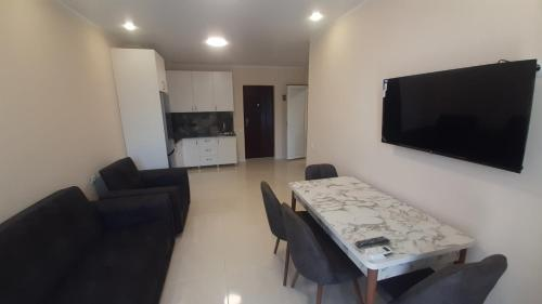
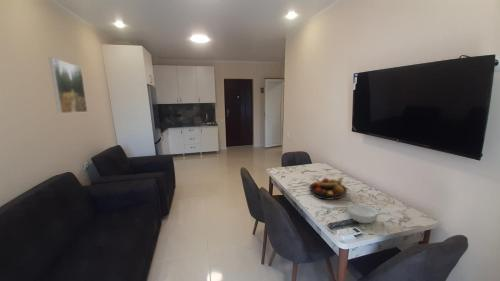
+ fruit bowl [308,176,348,201]
+ cereal bowl [346,203,379,224]
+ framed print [48,57,88,114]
